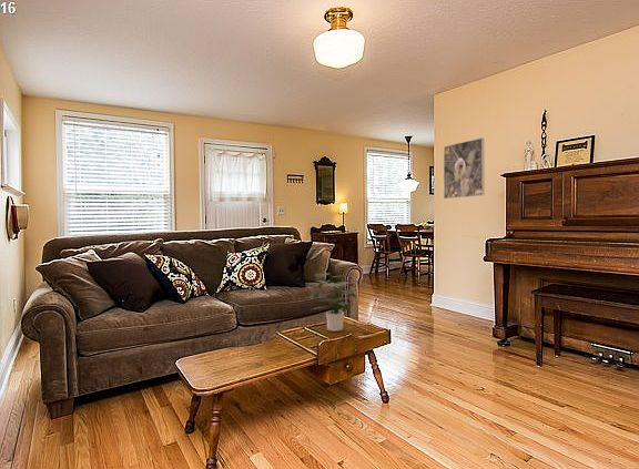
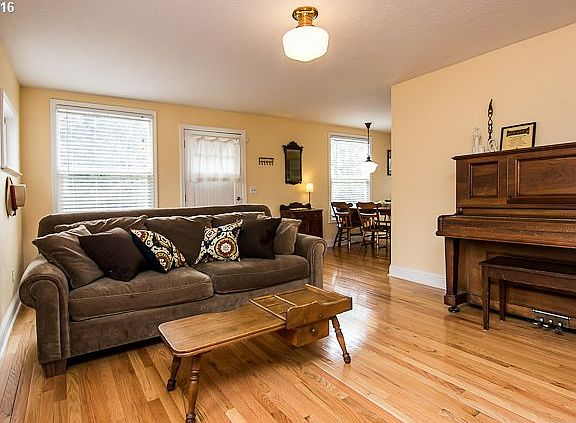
- potted plant [304,271,358,333]
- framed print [443,136,486,200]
